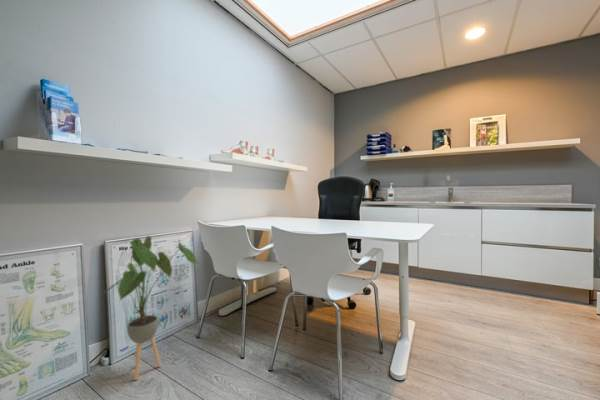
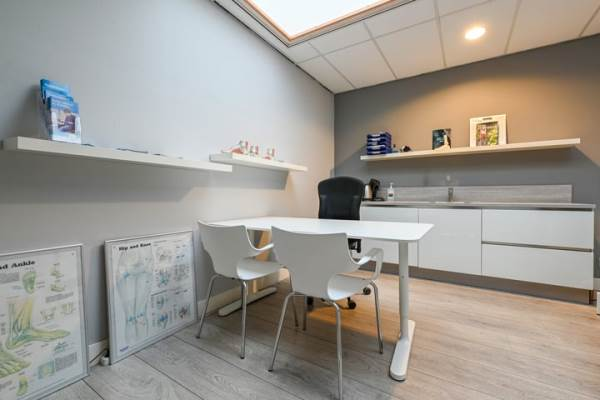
- house plant [104,235,199,381]
